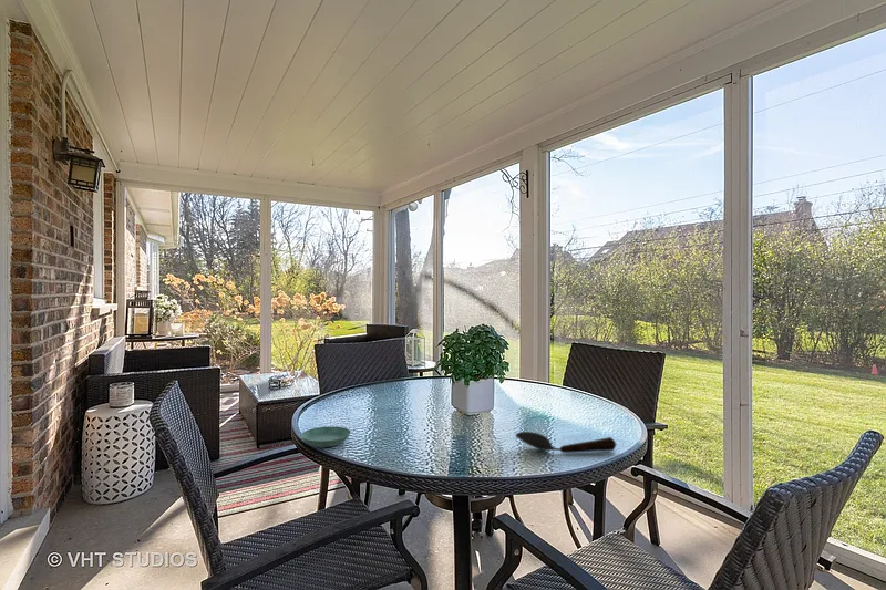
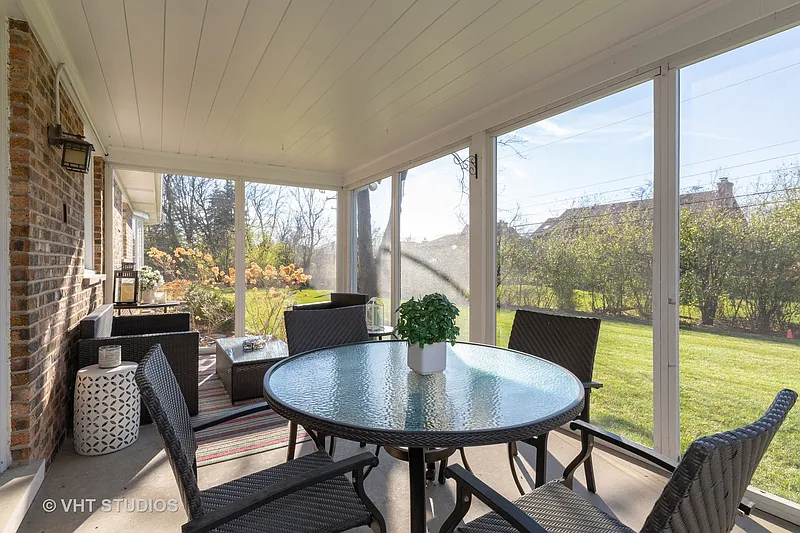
- spoon [515,431,617,454]
- saucer [300,425,352,448]
